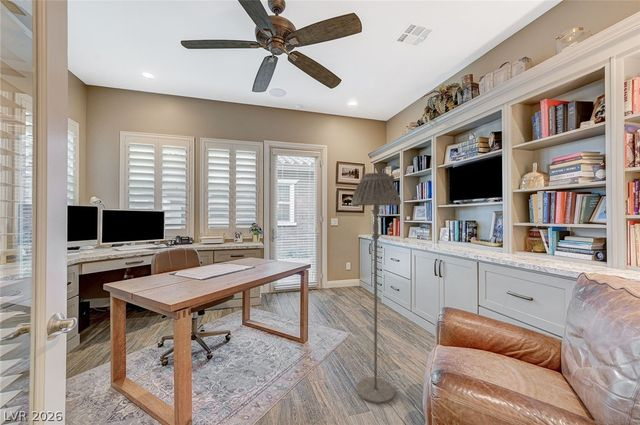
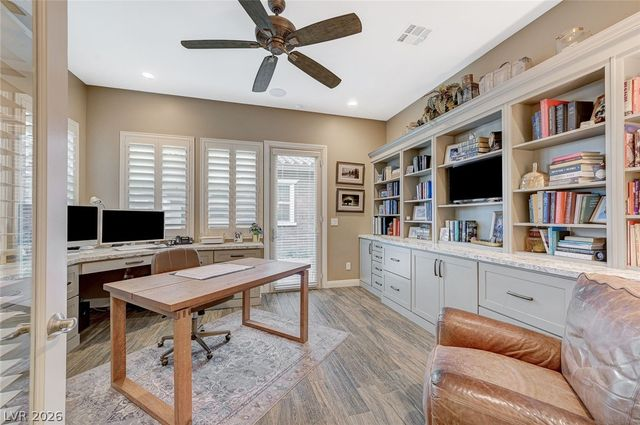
- floor lamp [350,172,402,405]
